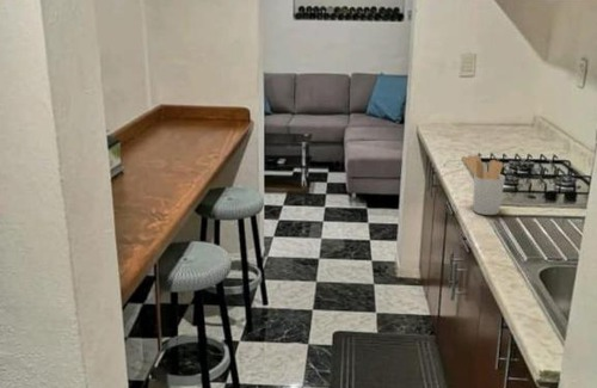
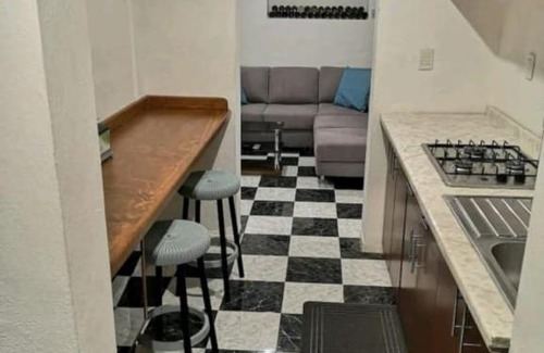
- utensil holder [461,154,506,216]
